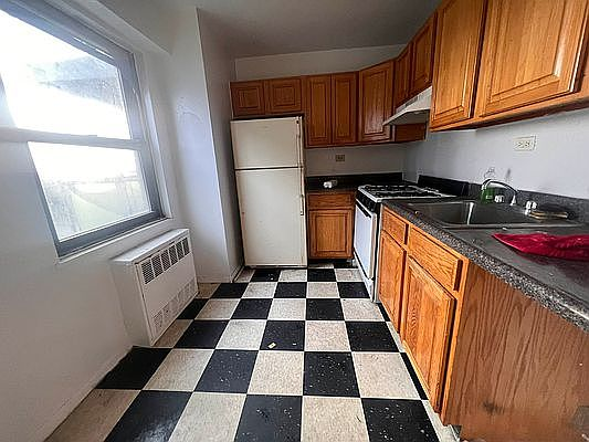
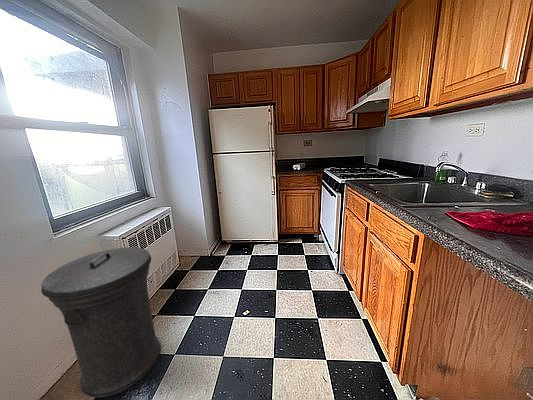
+ trash can [40,246,161,399]
